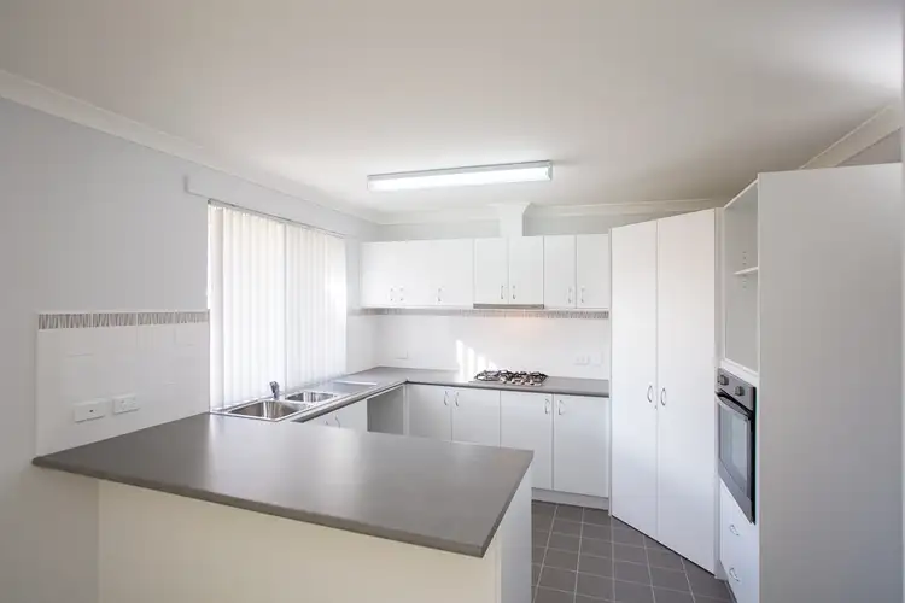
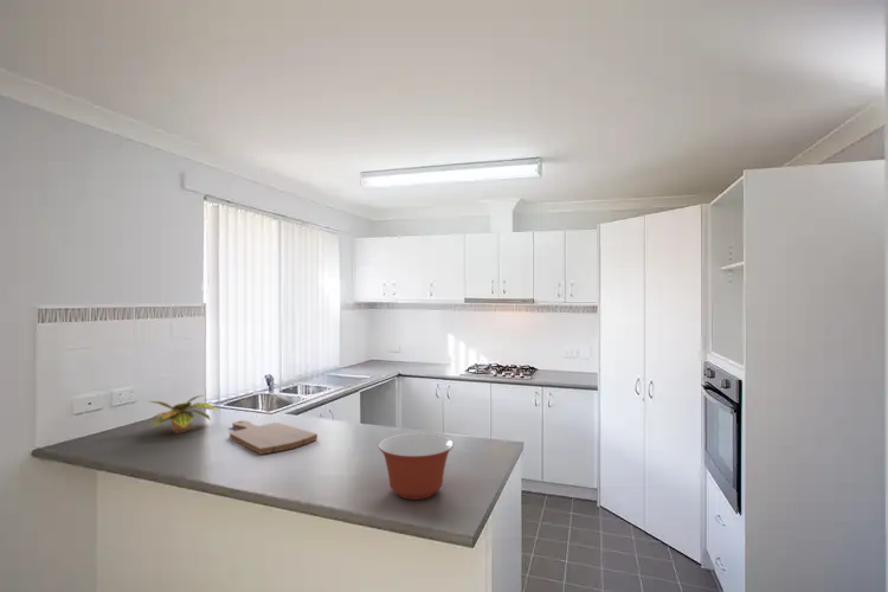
+ mixing bowl [378,432,455,501]
+ plant [144,394,220,433]
+ cutting board [229,419,318,456]
